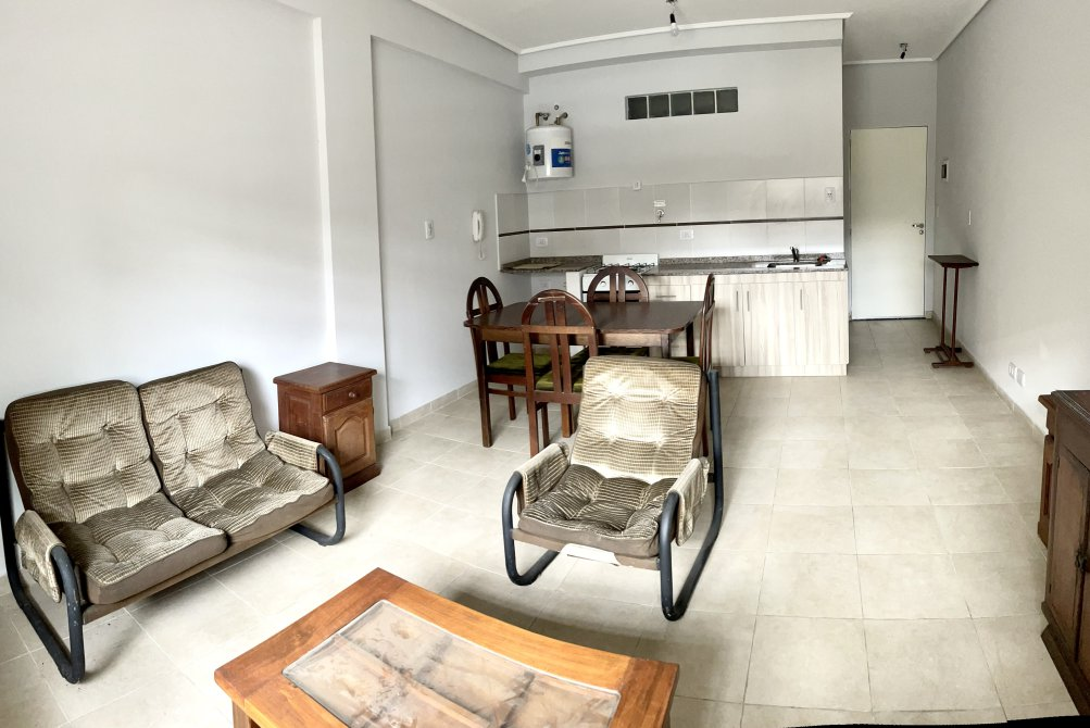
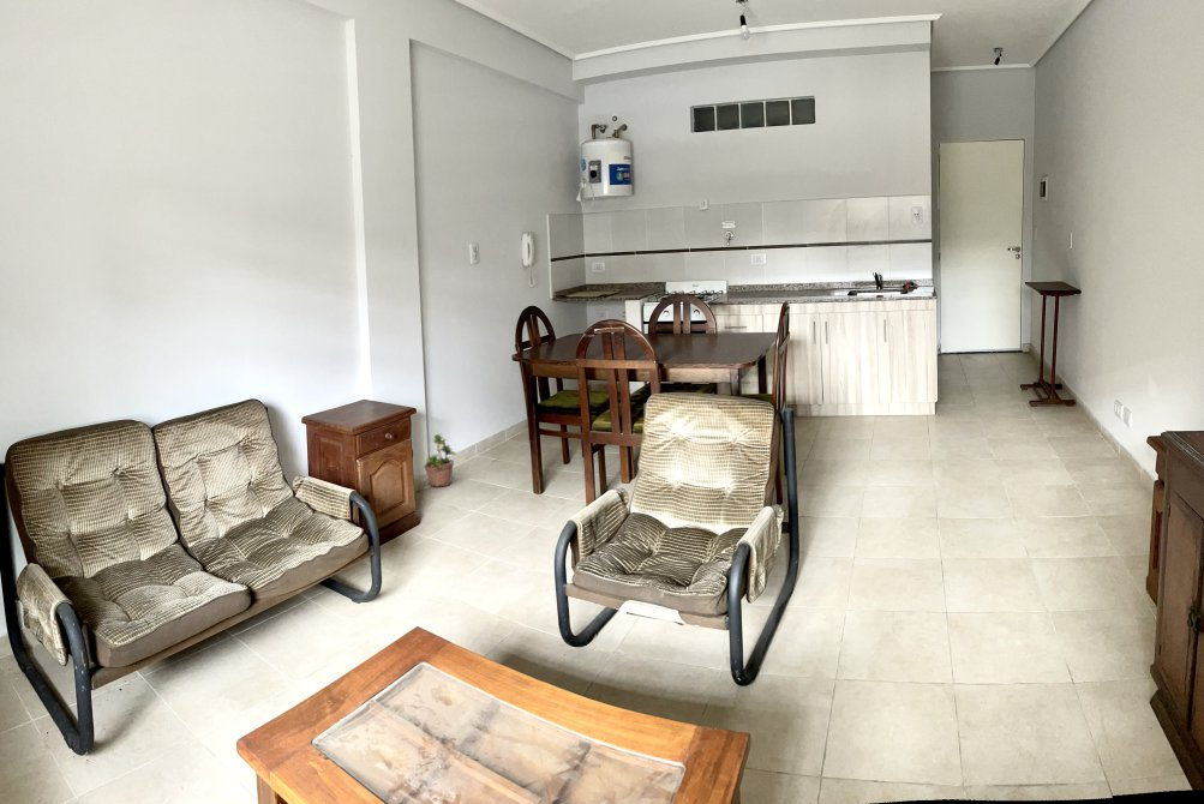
+ potted plant [423,433,457,487]
